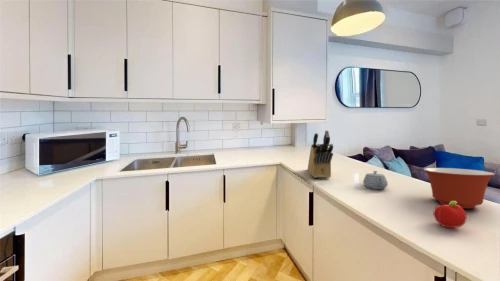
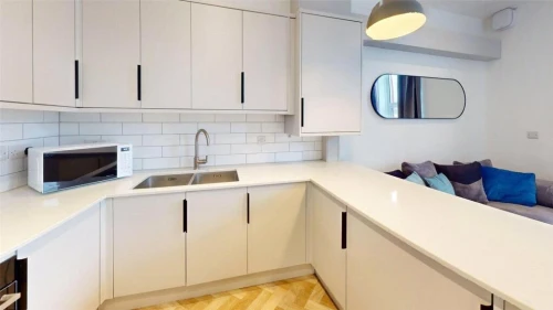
- mixing bowl [422,167,496,209]
- knife block [307,129,334,179]
- fruit [432,201,468,229]
- teapot [362,170,389,190]
